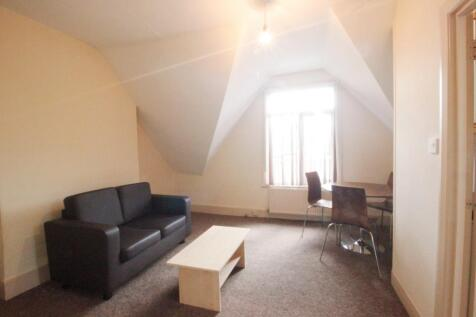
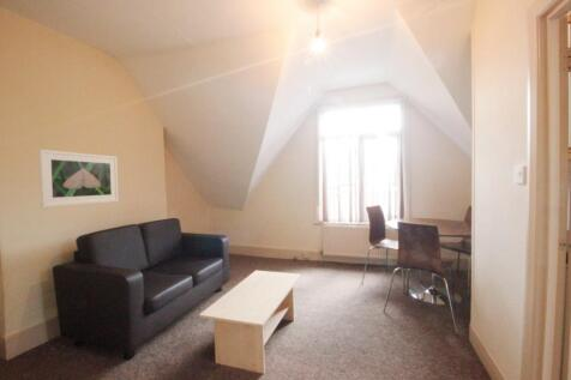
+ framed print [37,149,120,209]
